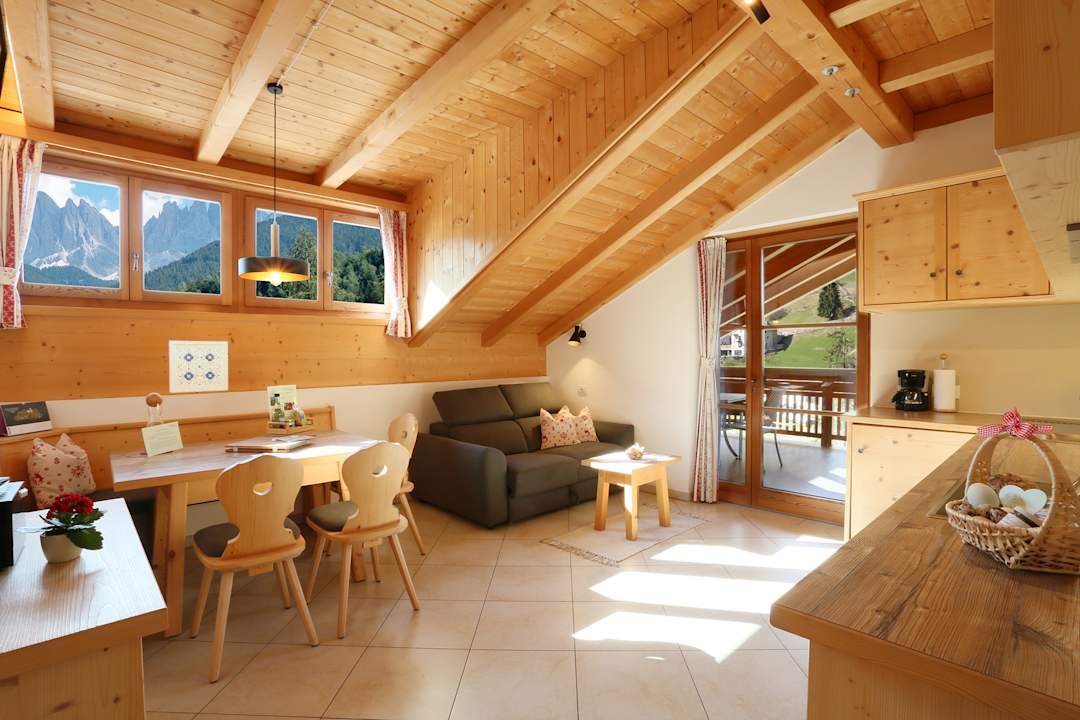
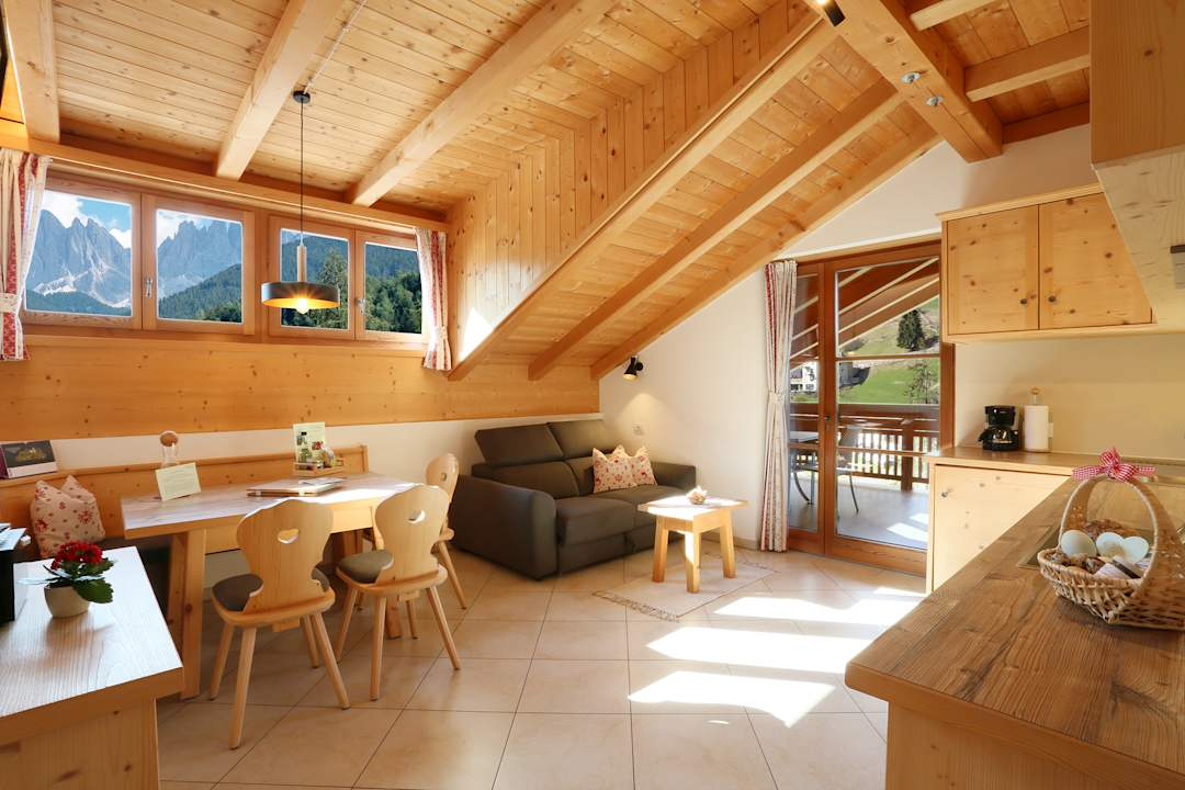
- wall art [168,340,229,394]
